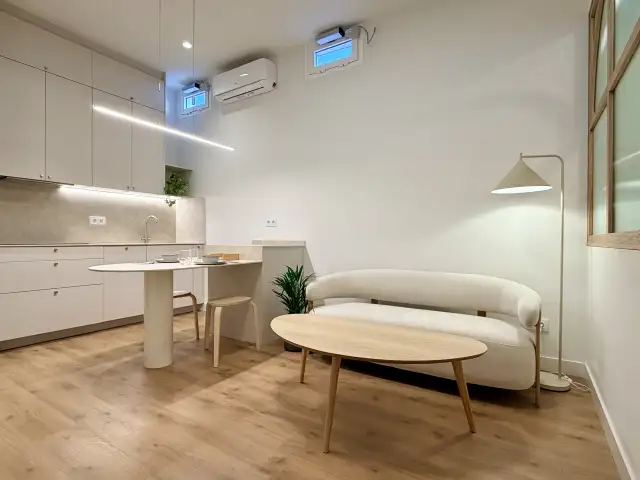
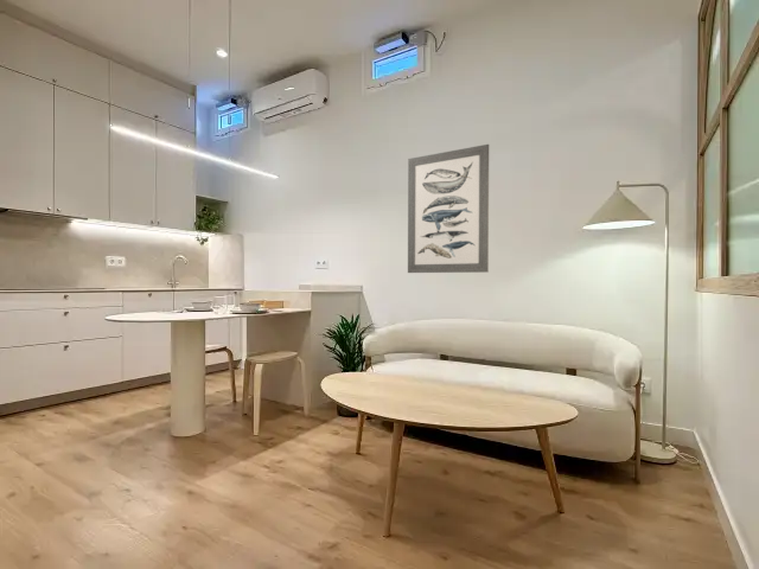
+ wall art [407,143,490,274]
